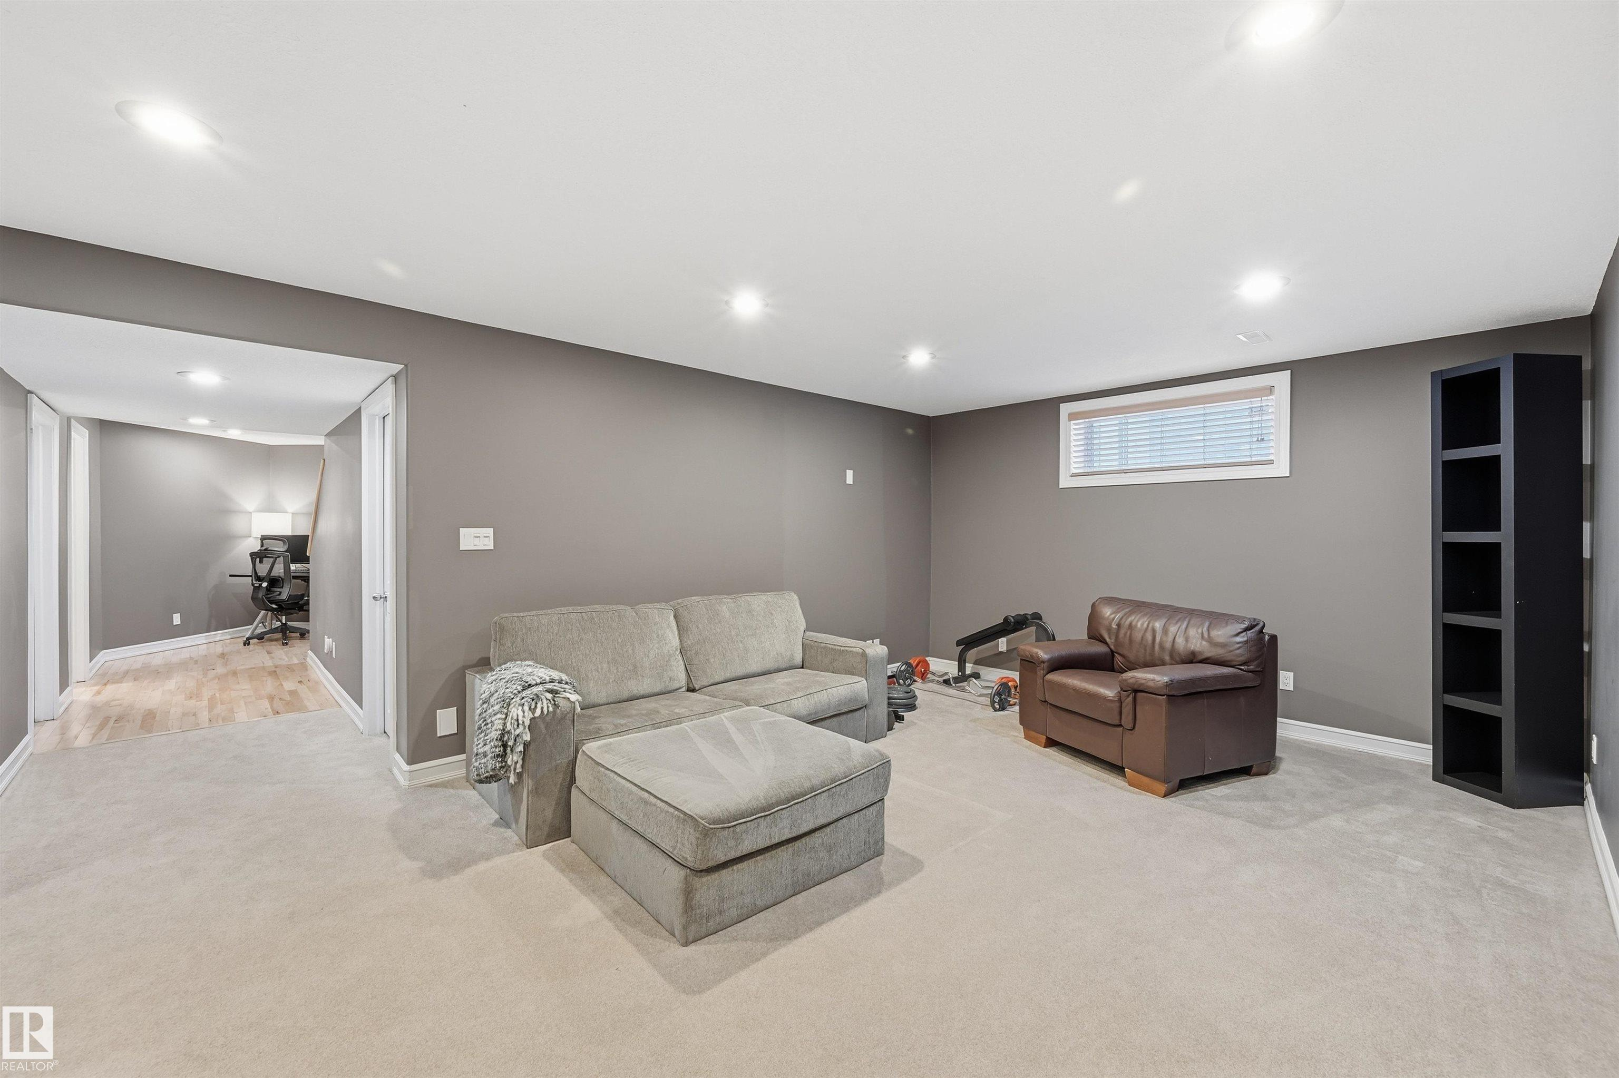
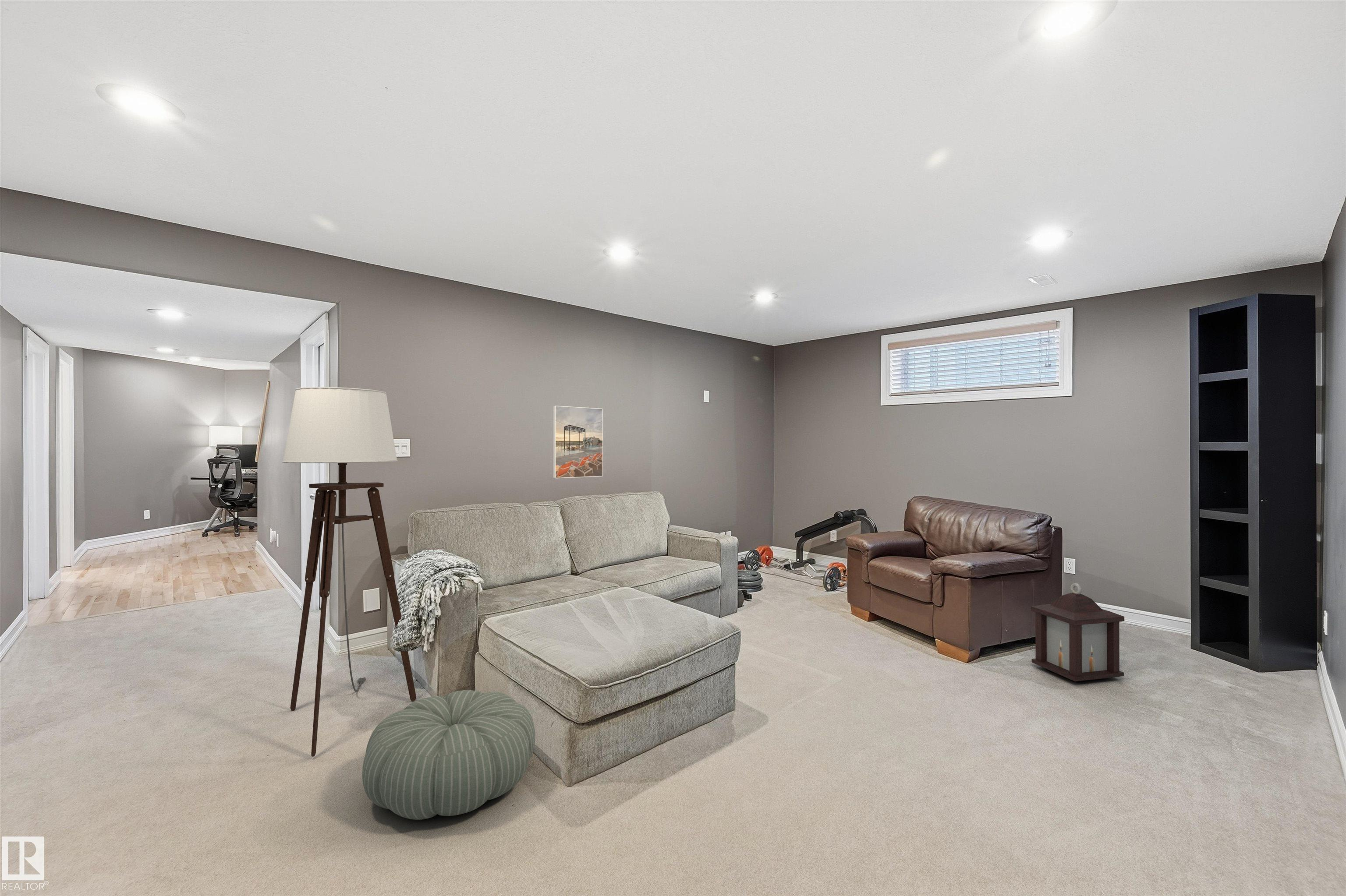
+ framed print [553,405,603,479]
+ floor lamp [282,387,417,757]
+ pouf [362,690,536,820]
+ lantern [1031,582,1125,682]
